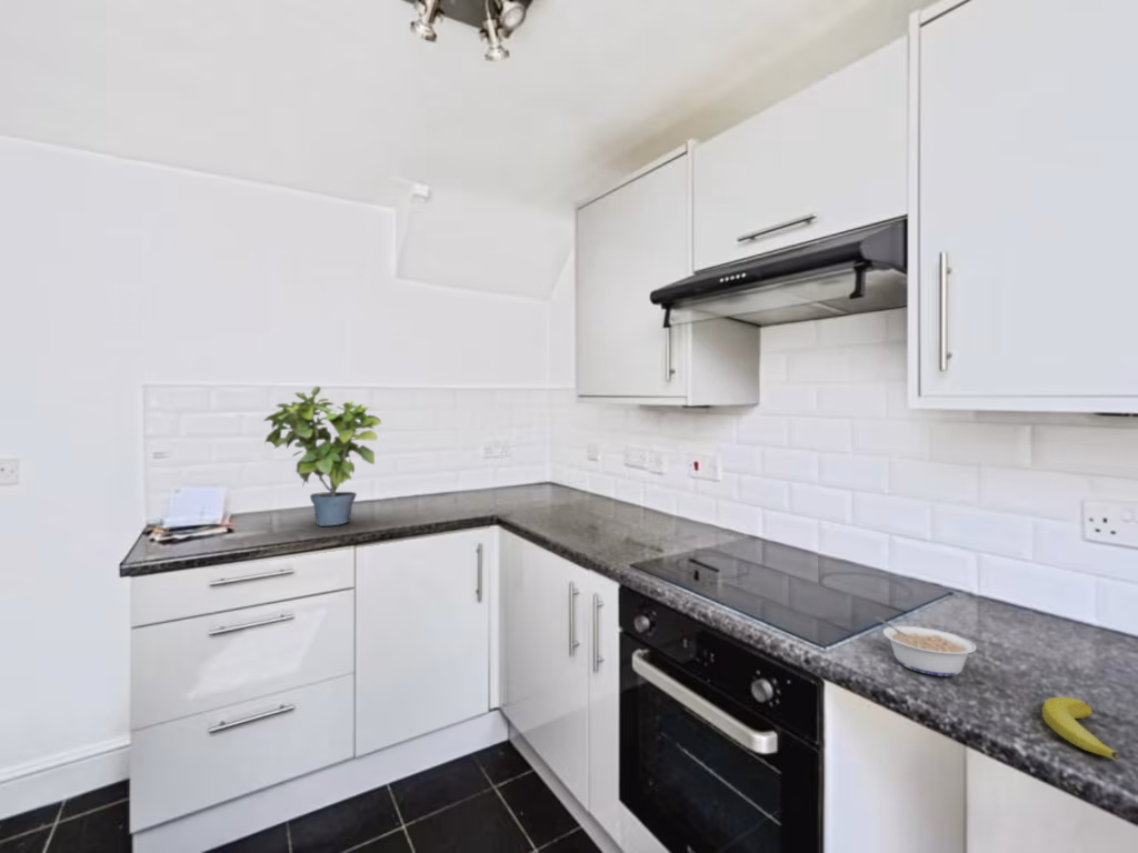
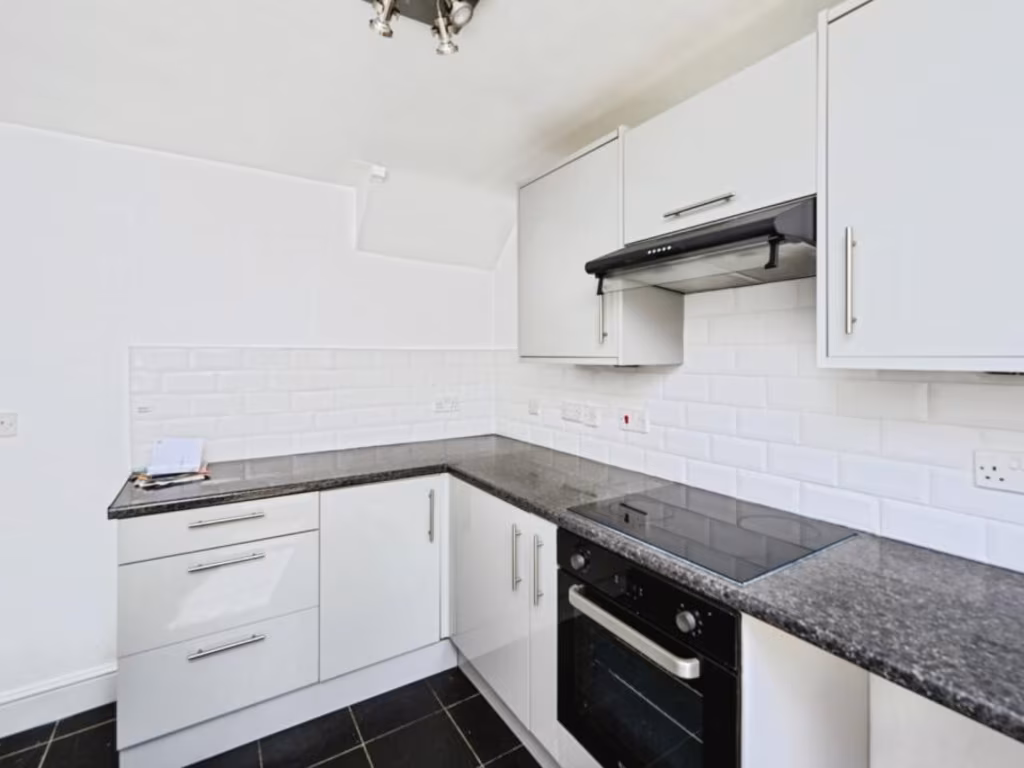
- legume [874,615,977,678]
- banana [1041,695,1120,761]
- potted plant [263,385,382,526]
